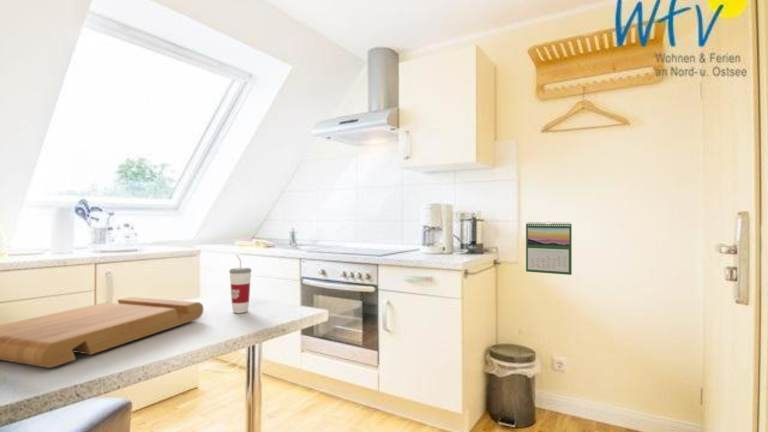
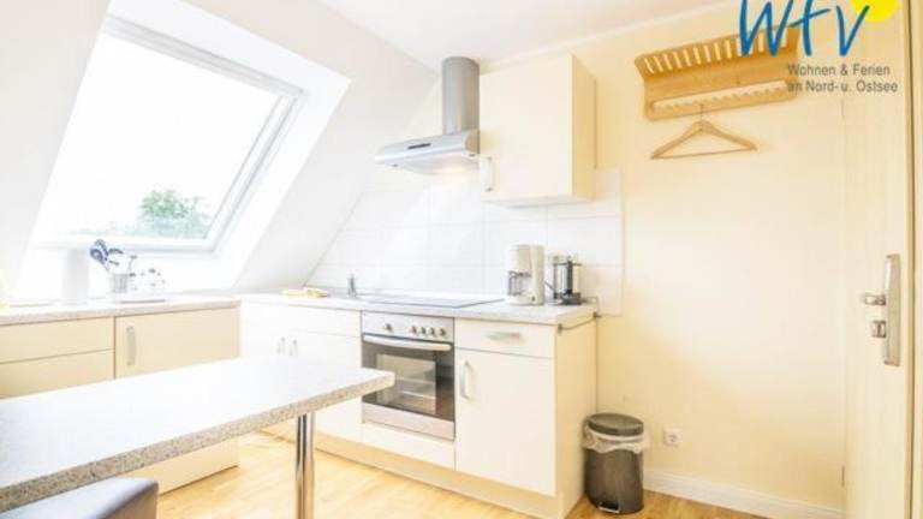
- calendar [525,220,573,276]
- cutting board [0,296,204,369]
- cup [228,254,252,314]
